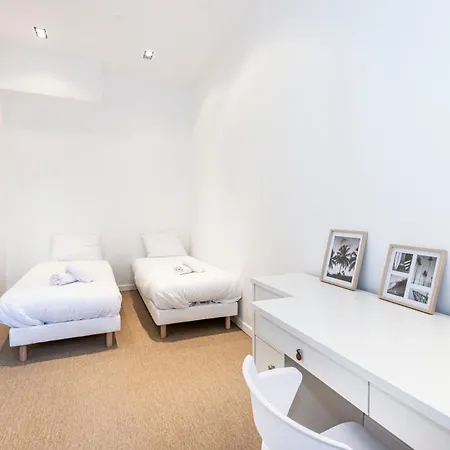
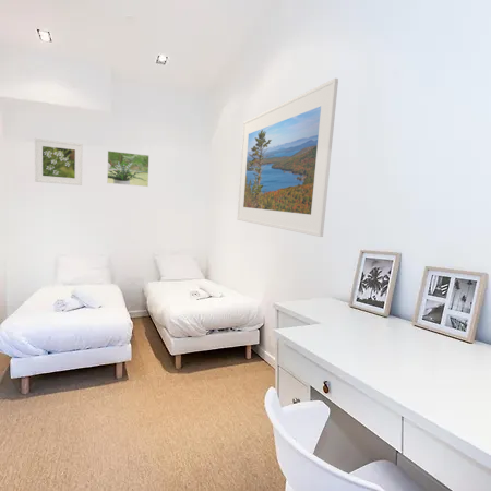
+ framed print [106,149,151,188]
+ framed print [236,77,339,238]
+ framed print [34,137,83,187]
